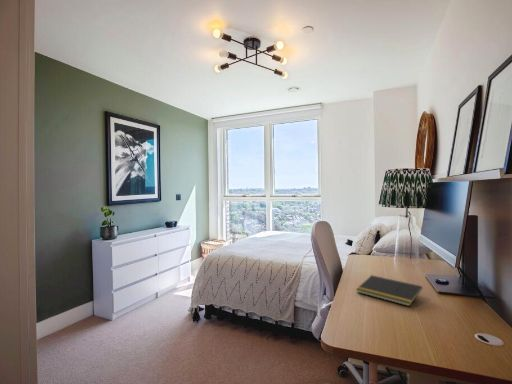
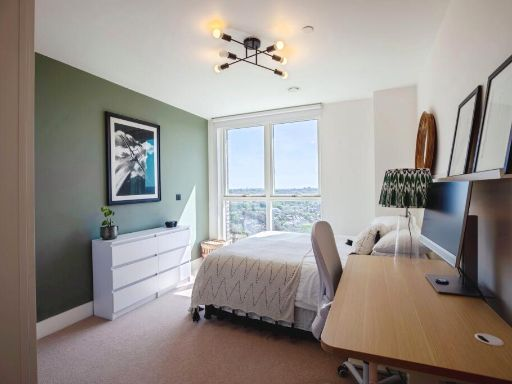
- notepad [355,274,423,307]
